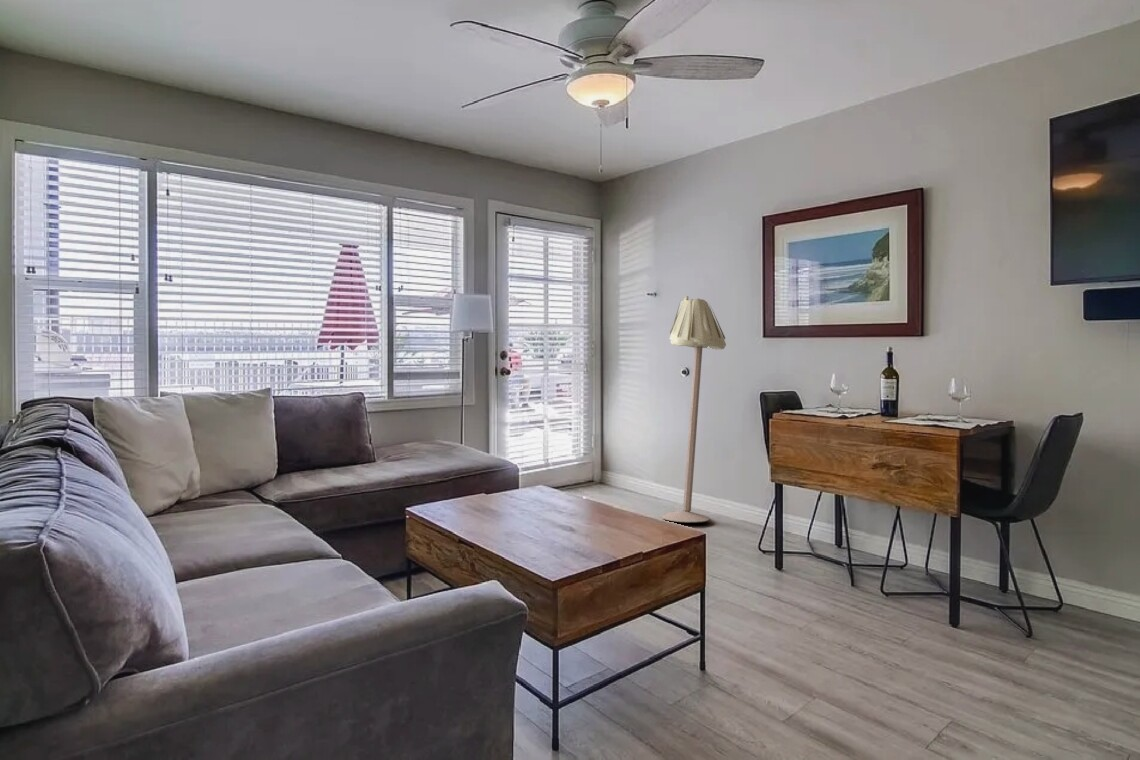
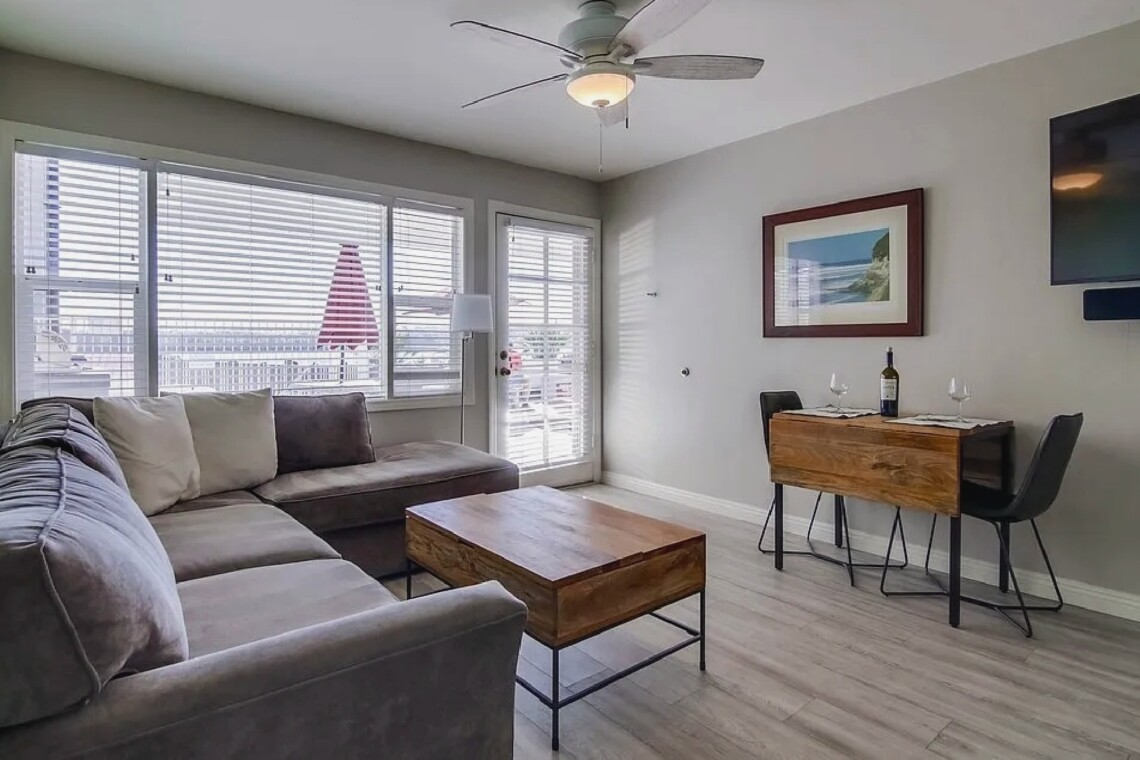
- floor lamp [661,295,727,523]
